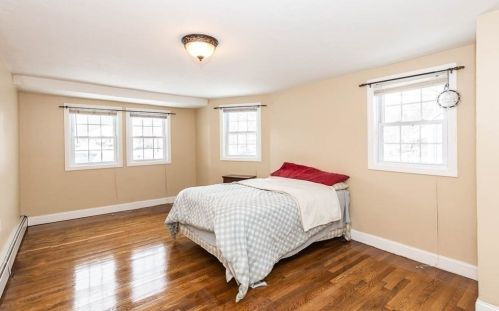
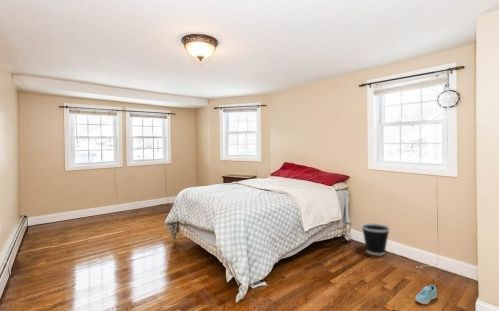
+ sneaker [414,284,438,305]
+ wastebasket [360,222,391,256]
